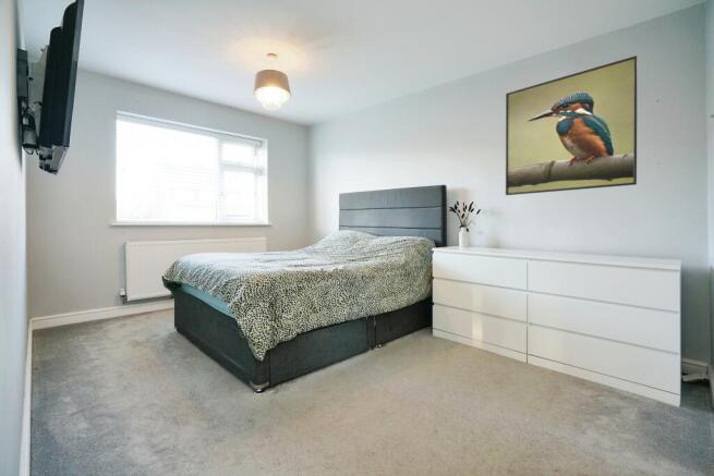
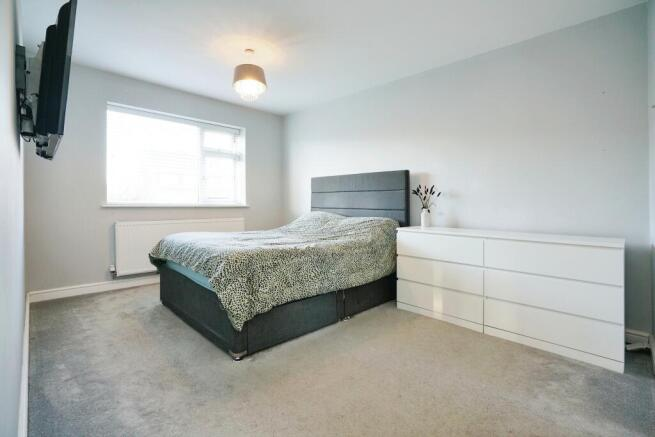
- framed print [505,54,639,196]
